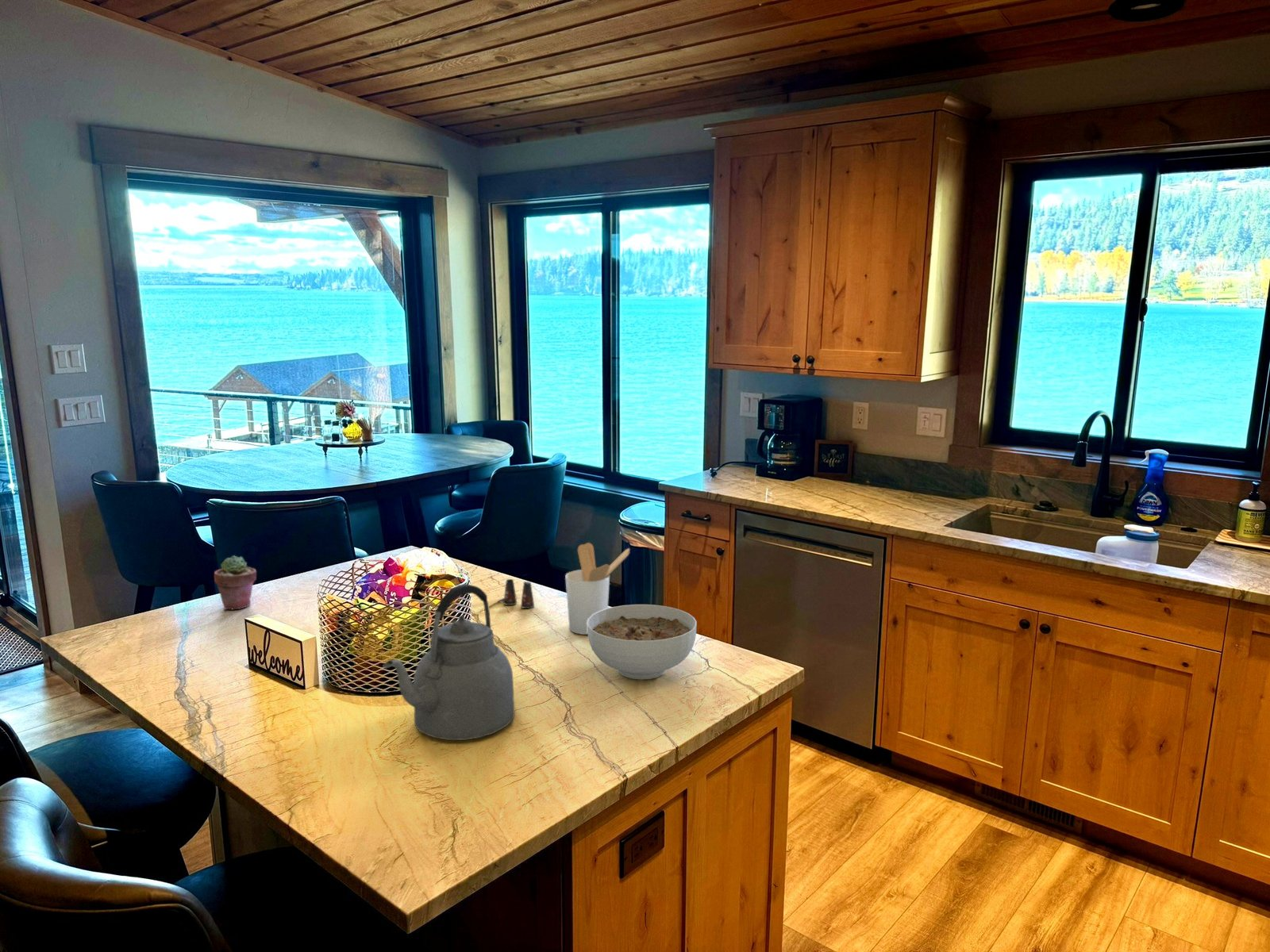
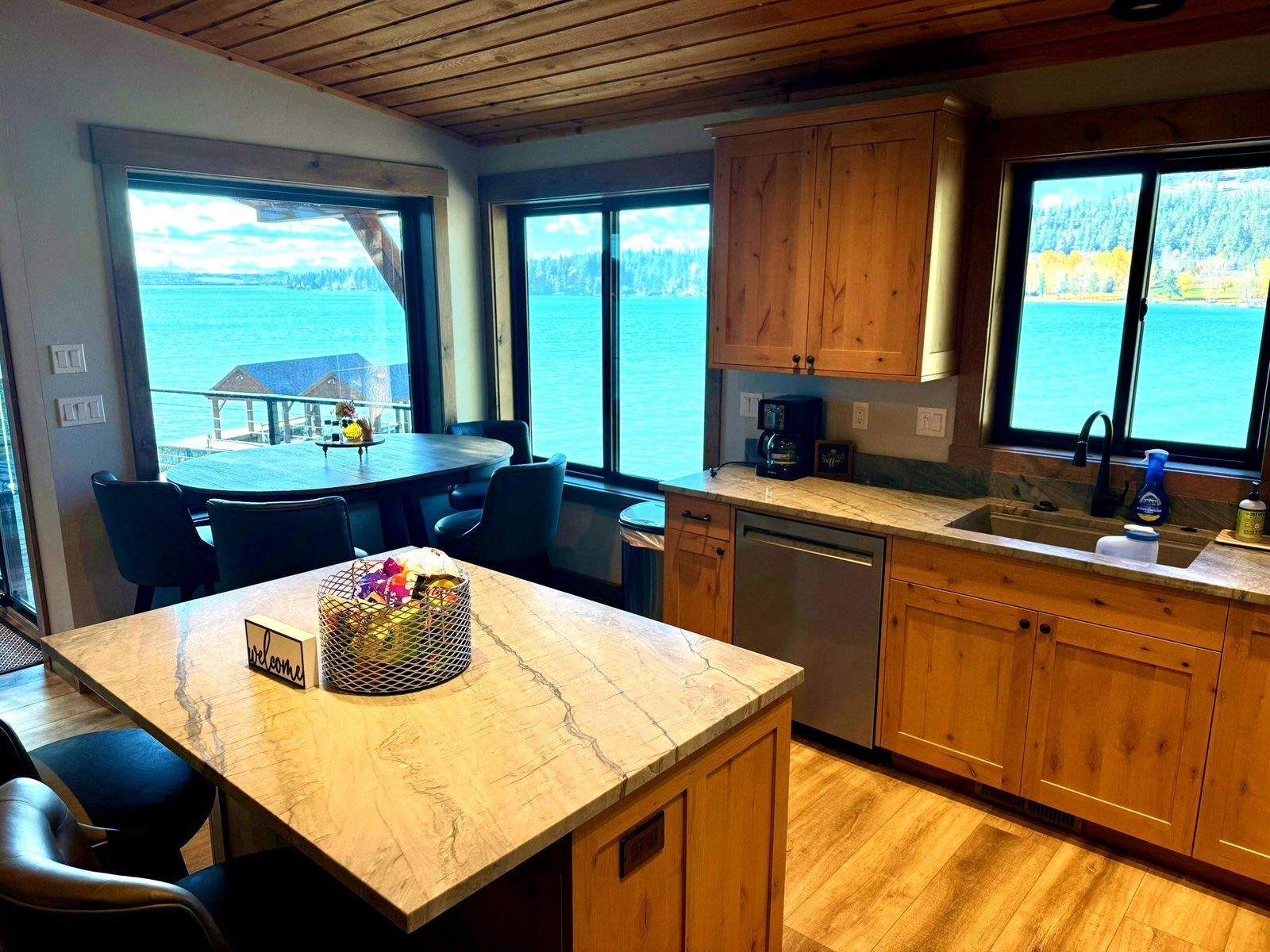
- salt shaker [497,578,535,609]
- utensil holder [564,542,630,635]
- kettle [382,583,515,741]
- bowl [587,604,698,680]
- potted succulent [214,555,257,611]
